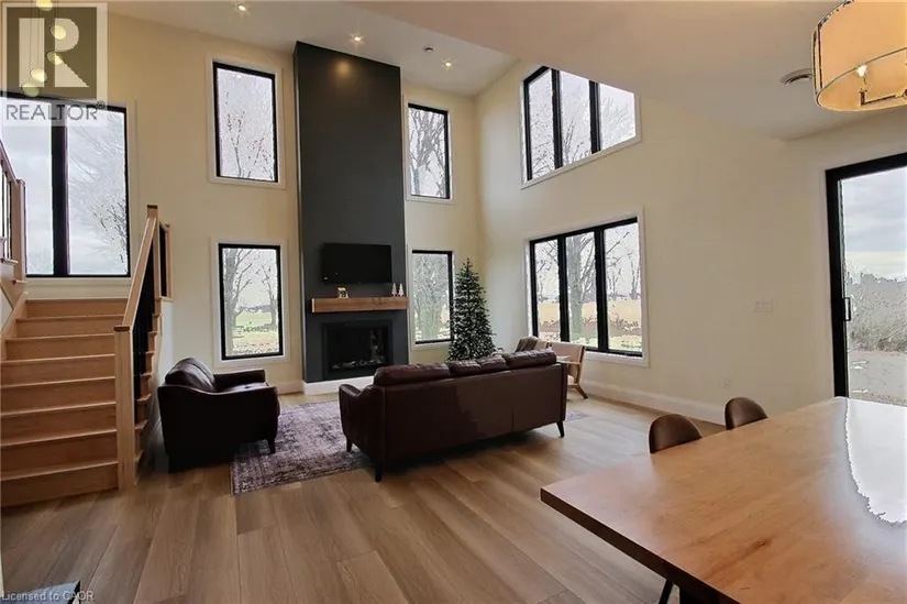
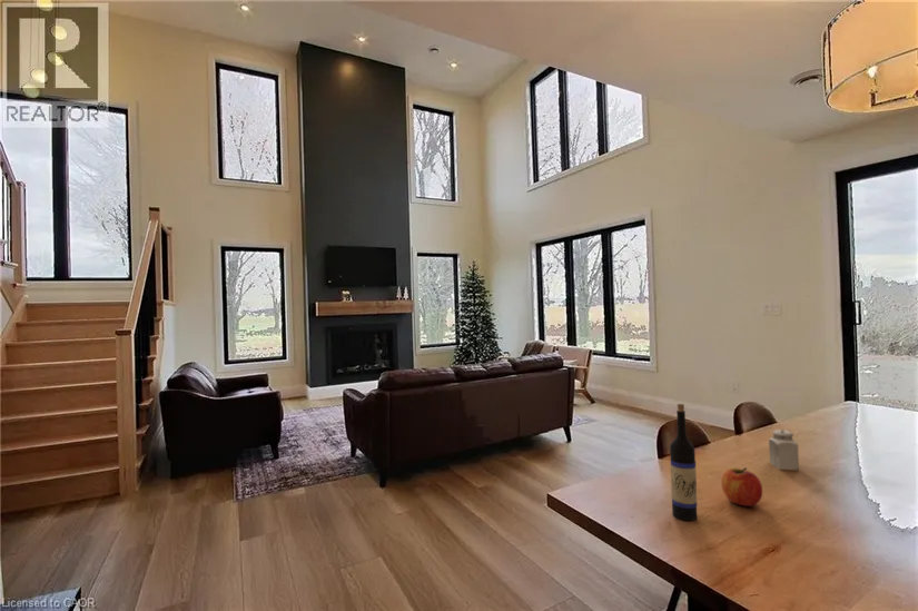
+ apple [720,466,763,507]
+ salt shaker [768,428,800,471]
+ wine bottle [669,403,698,522]
